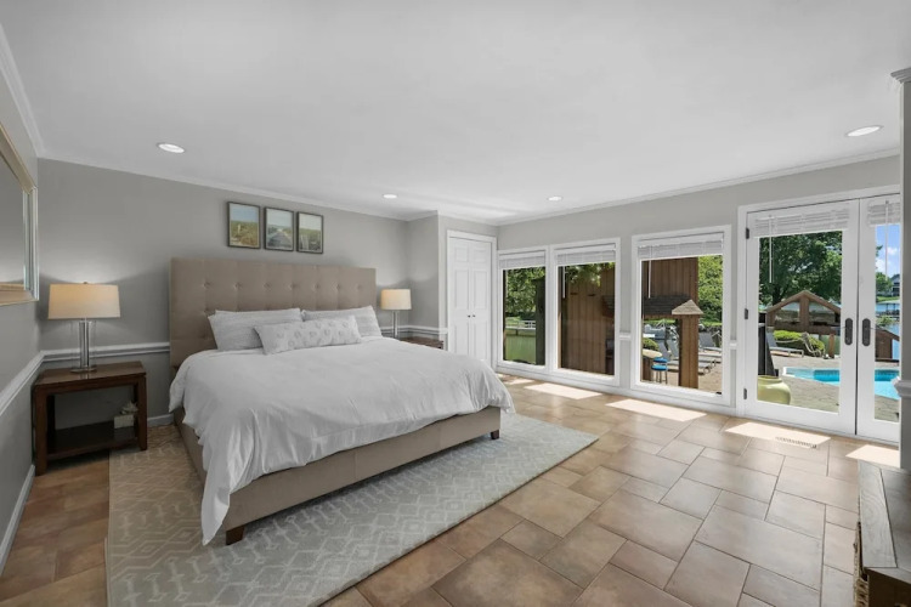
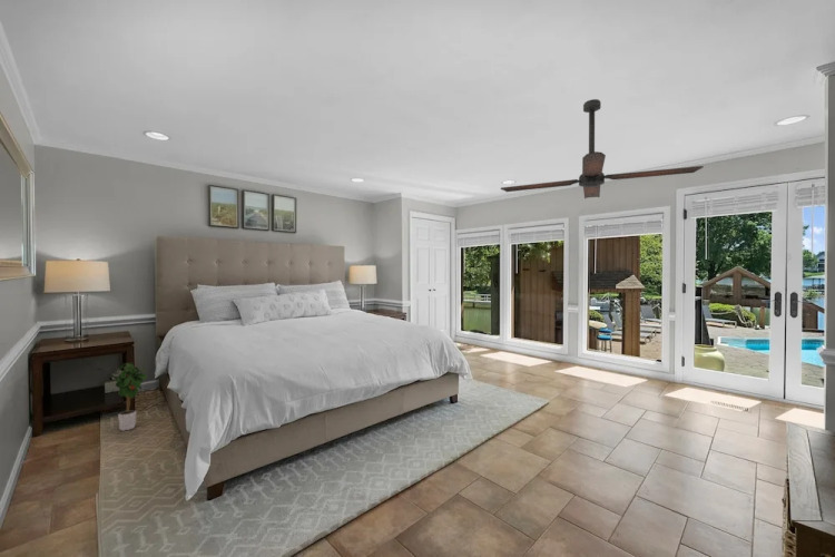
+ potted plant [115,361,148,431]
+ ceiling fan [500,98,705,199]
